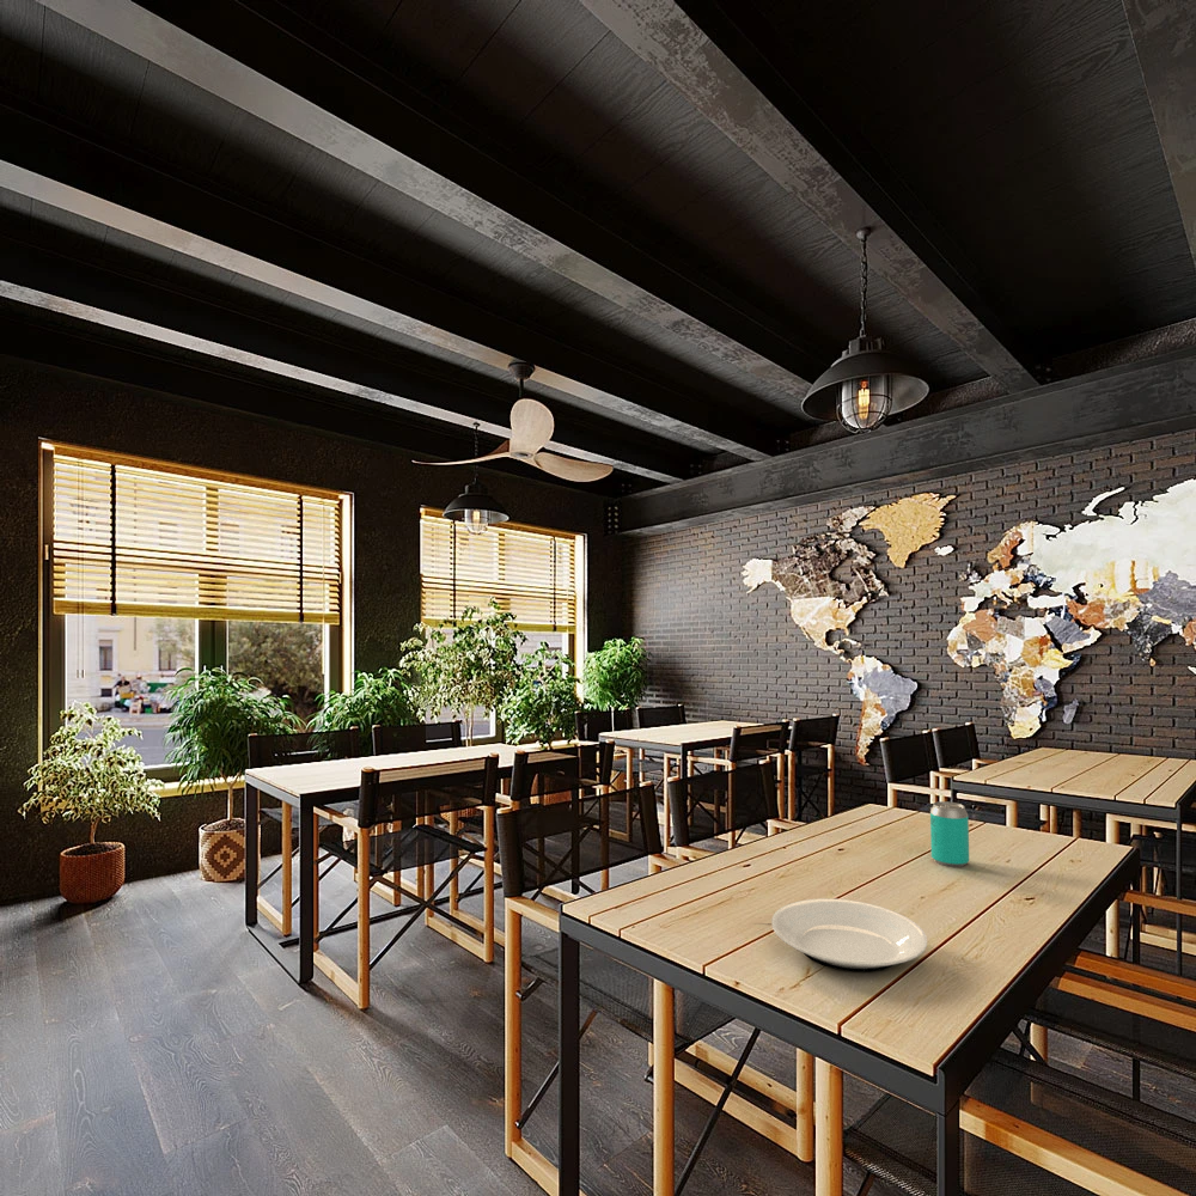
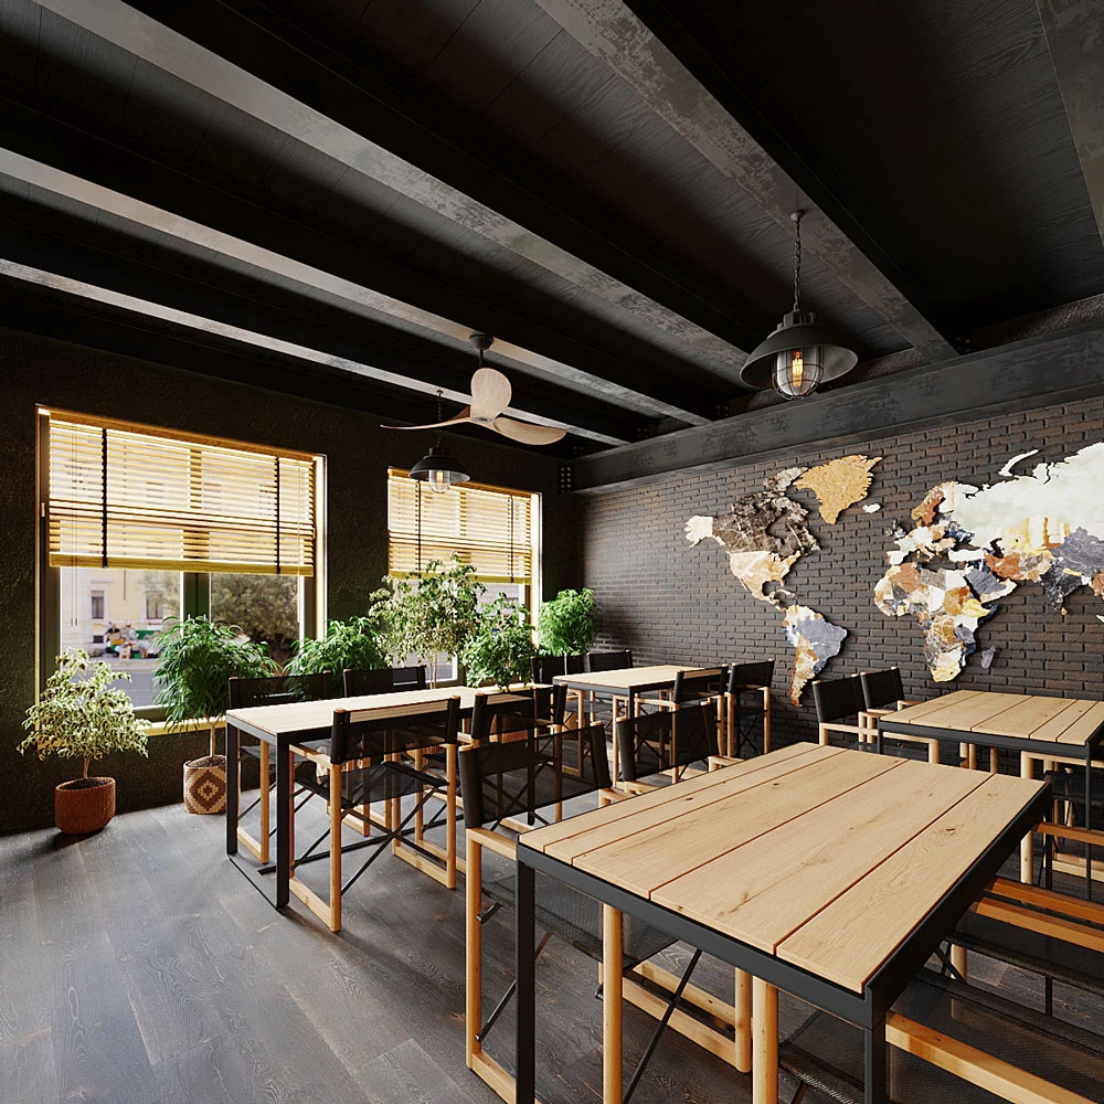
- plate [770,897,928,974]
- beverage can [929,800,970,868]
